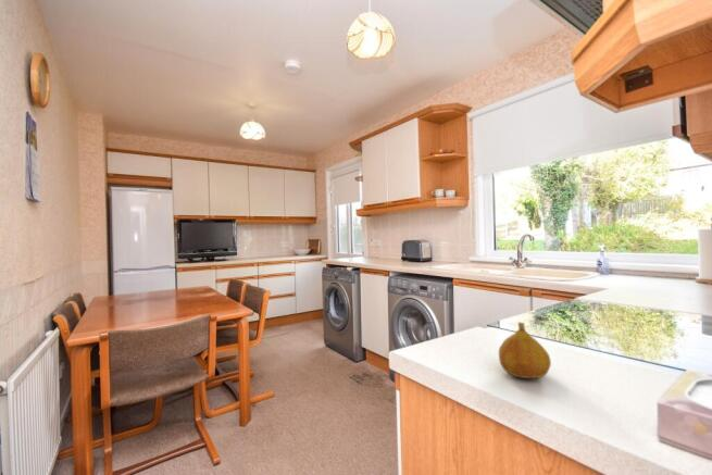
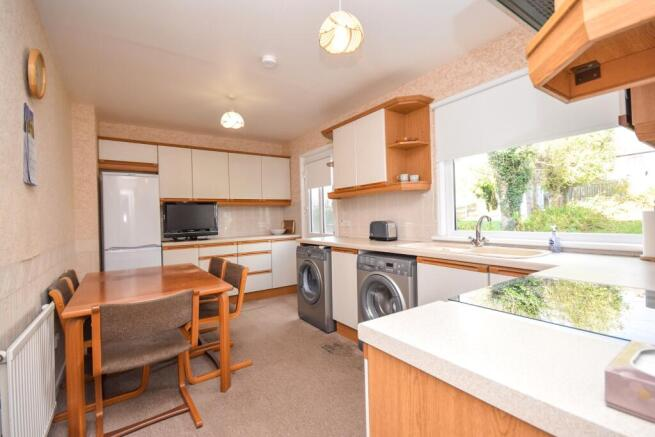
- fruit [498,322,552,379]
